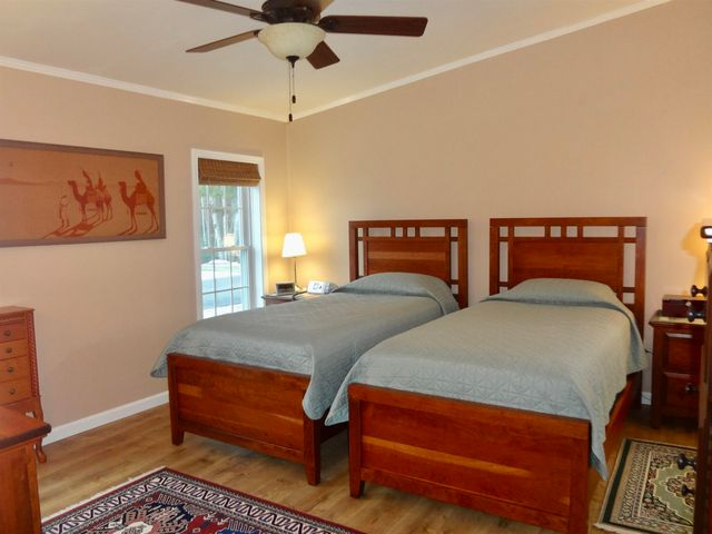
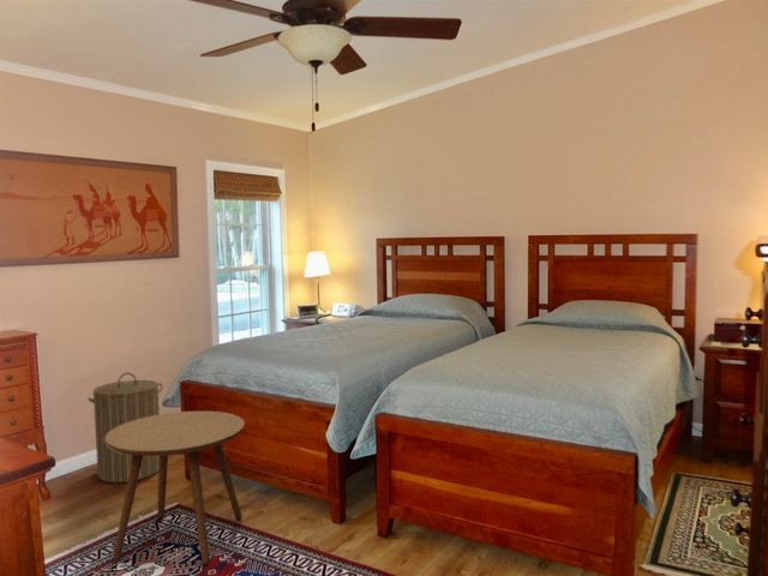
+ laundry hamper [86,372,163,484]
+ side table [106,410,246,565]
